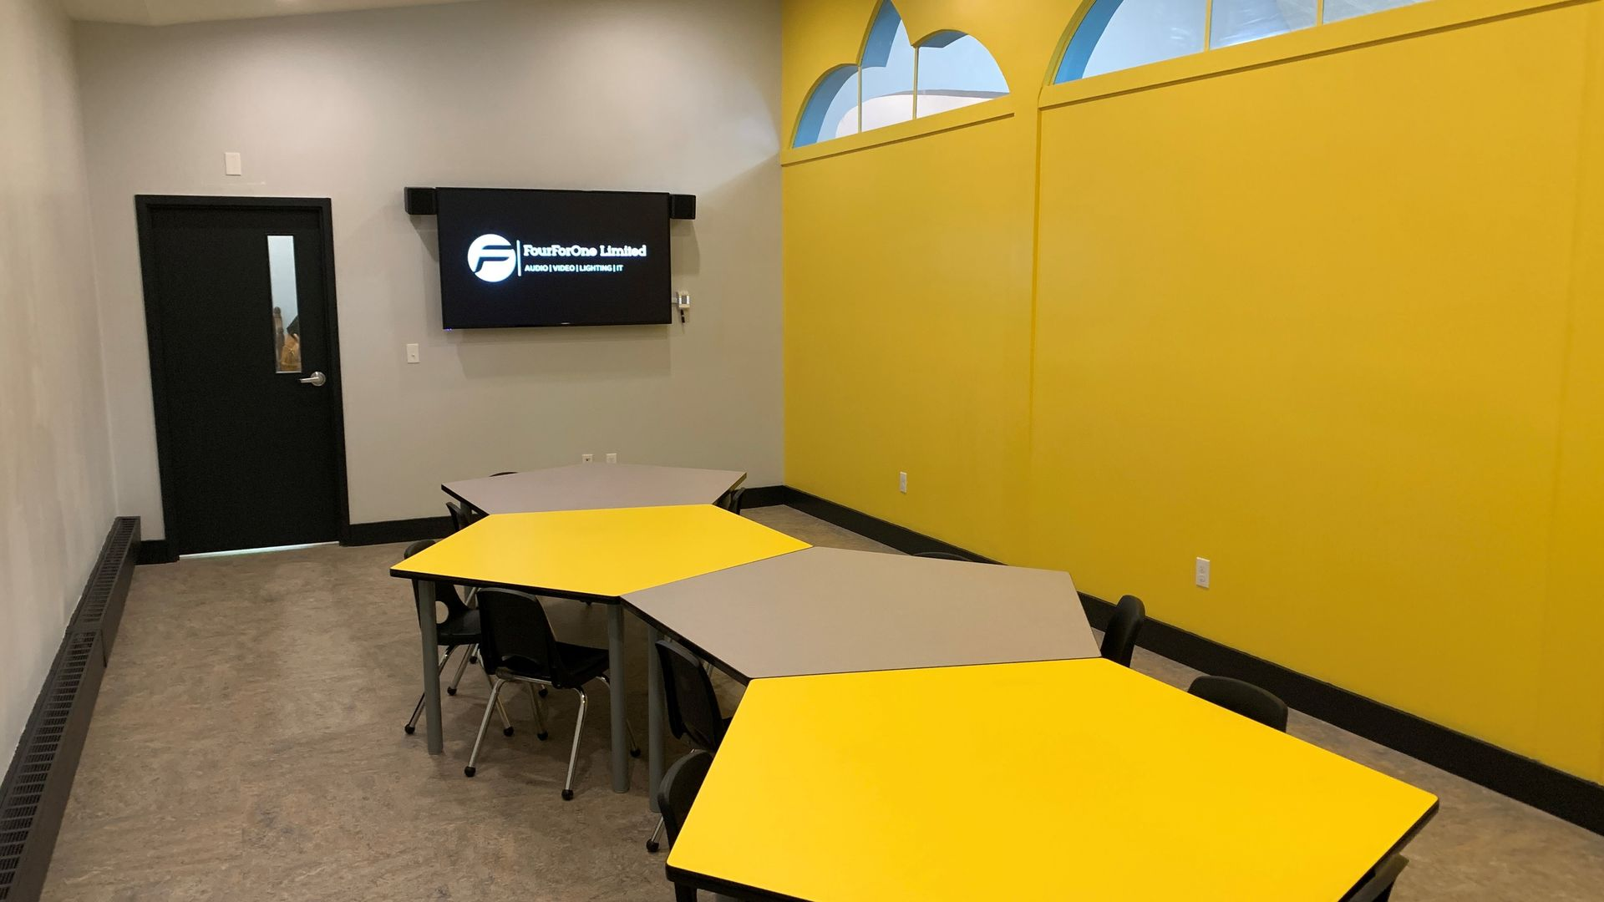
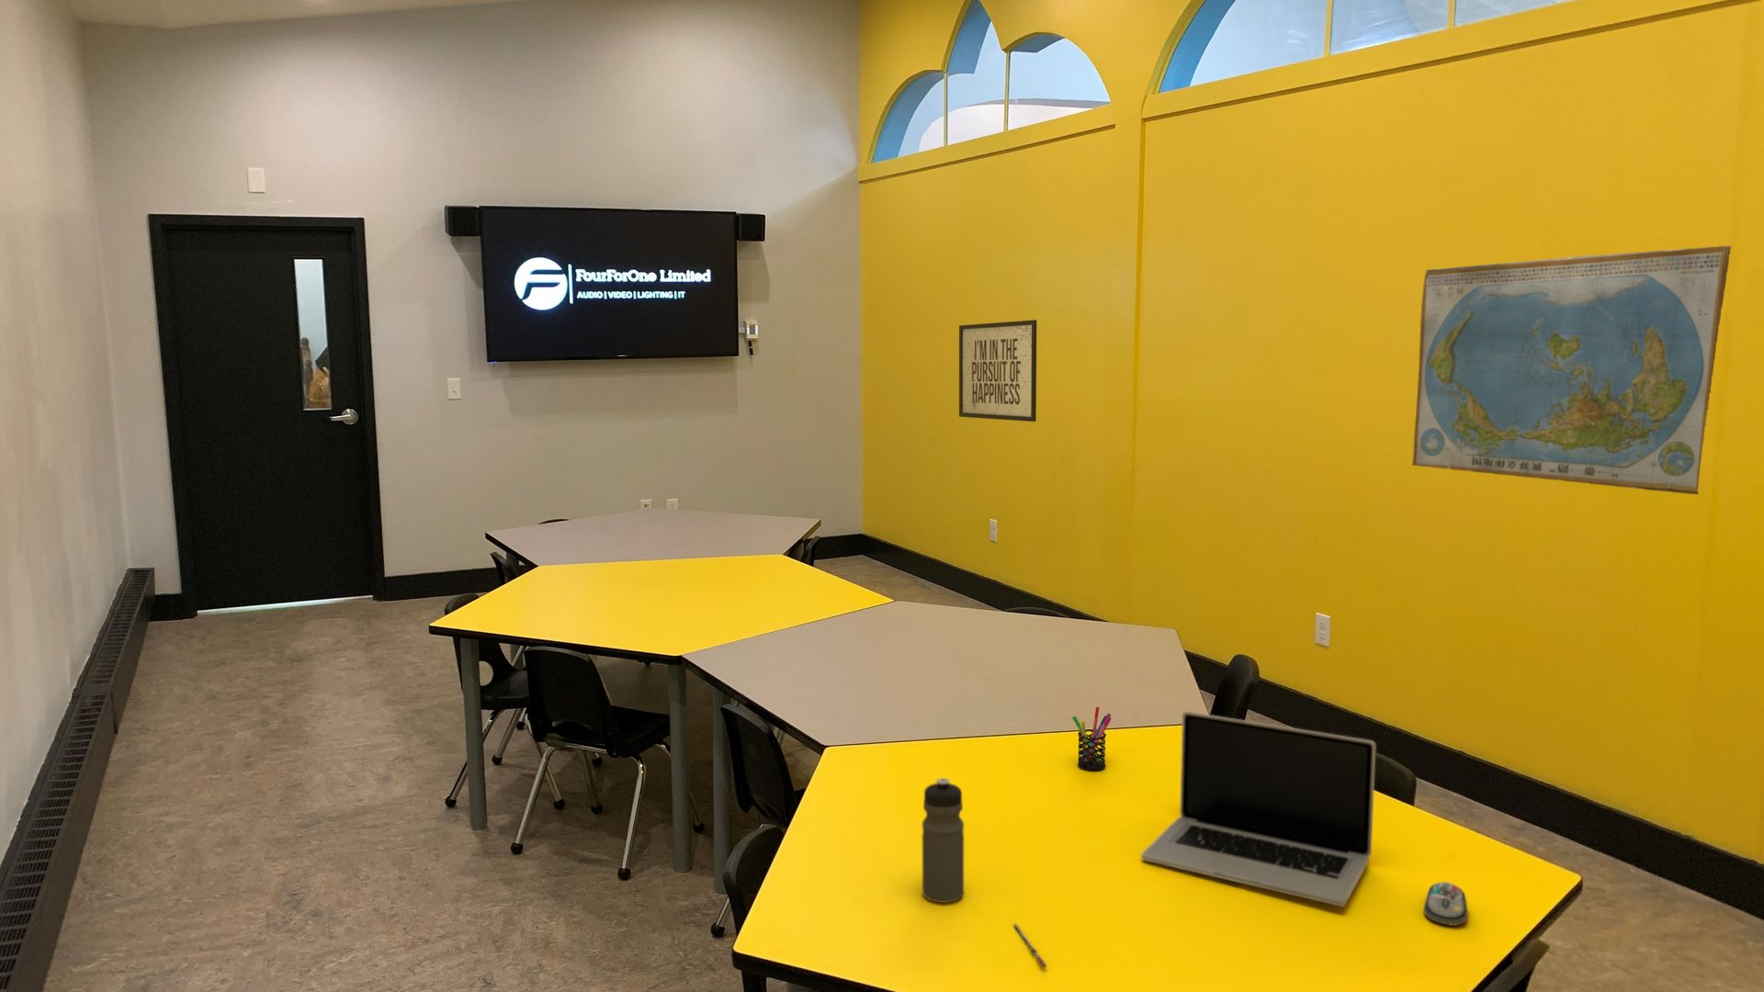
+ computer mouse [1424,881,1468,927]
+ world map [1411,245,1731,495]
+ laptop [1140,711,1378,907]
+ pen [1013,922,1047,969]
+ pen holder [1071,706,1112,772]
+ mirror [958,319,1037,423]
+ water bottle [922,778,964,904]
